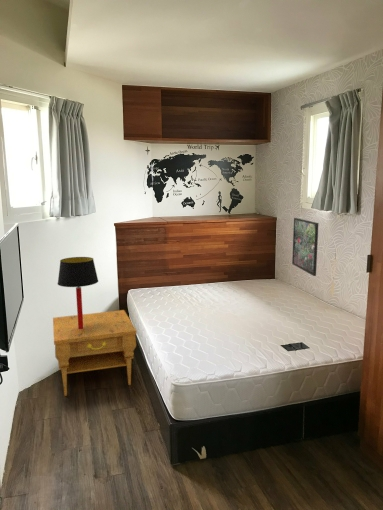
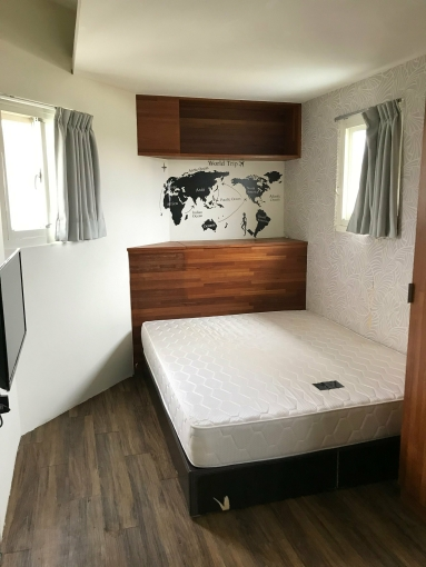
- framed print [291,217,320,277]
- nightstand [52,309,138,397]
- table lamp [57,256,99,329]
